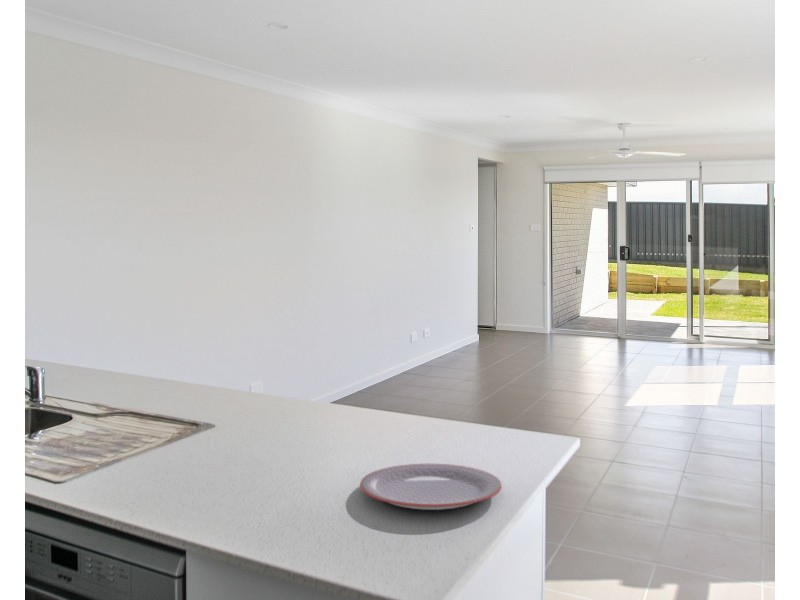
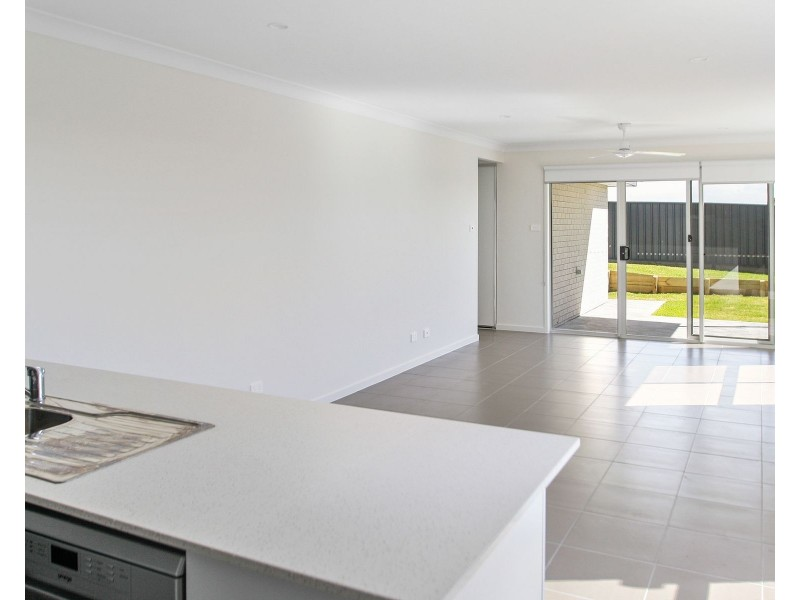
- plate [359,463,503,511]
